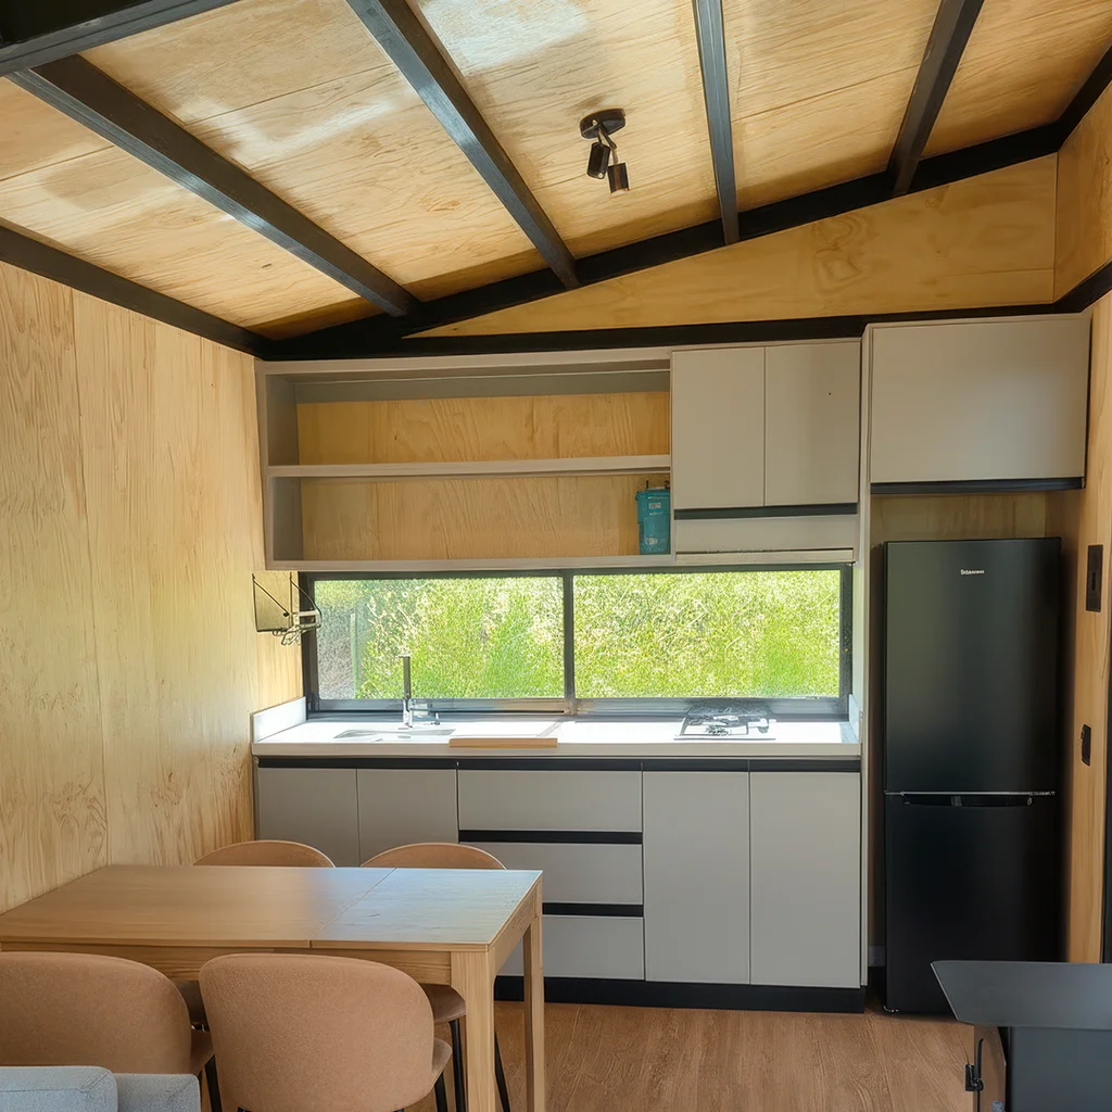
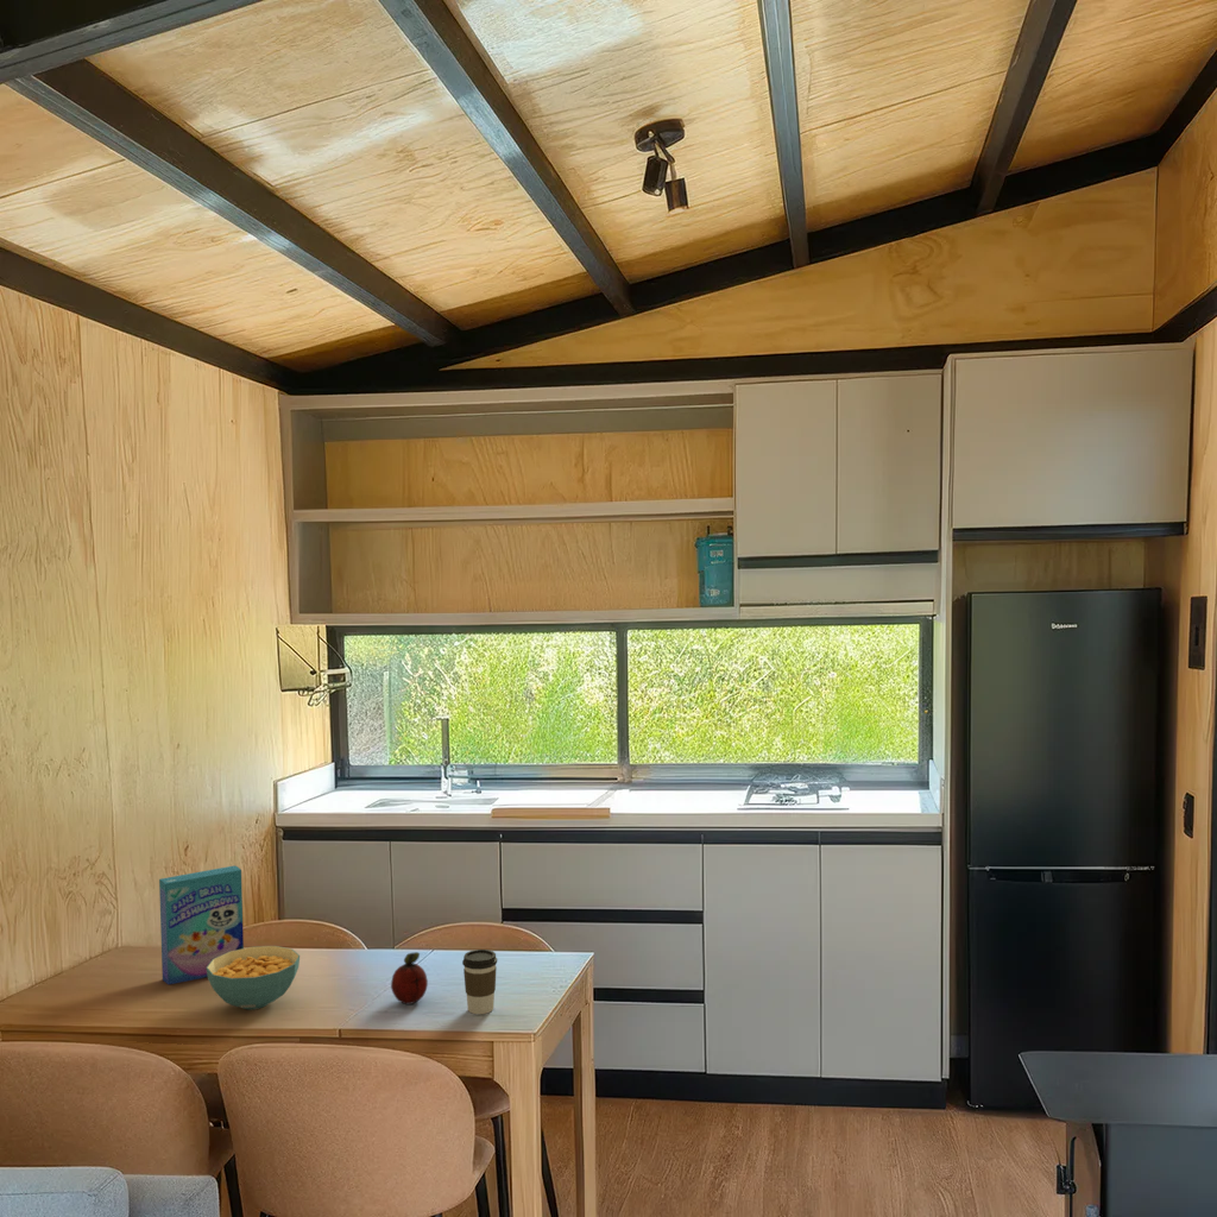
+ cereal bowl [206,945,301,1010]
+ coffee cup [461,948,498,1015]
+ fruit [390,951,429,1005]
+ cereal box [158,865,245,985]
